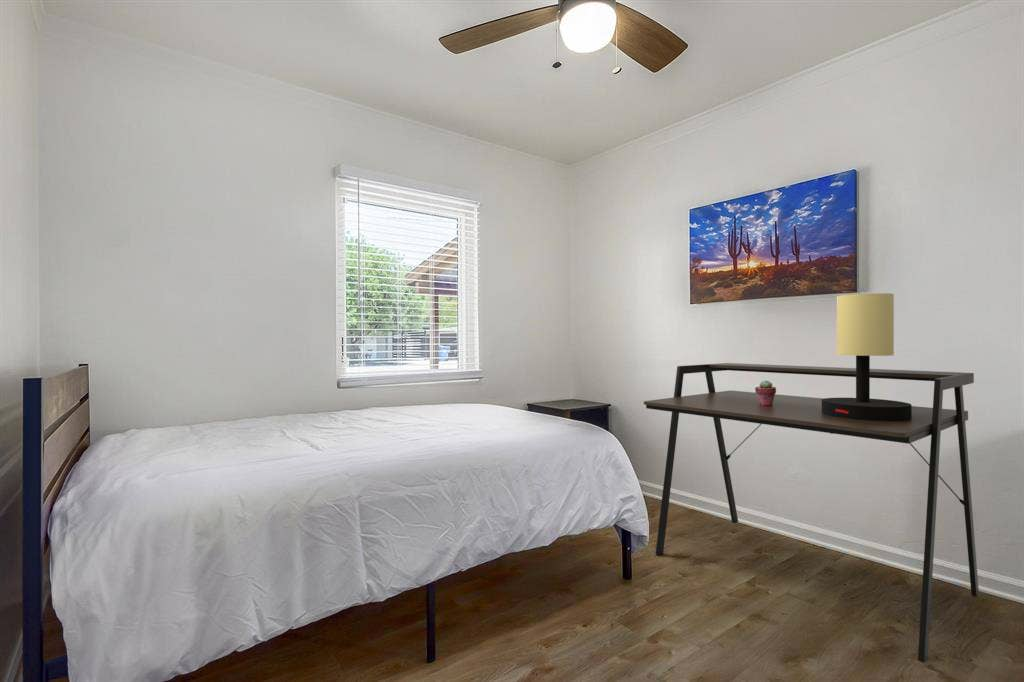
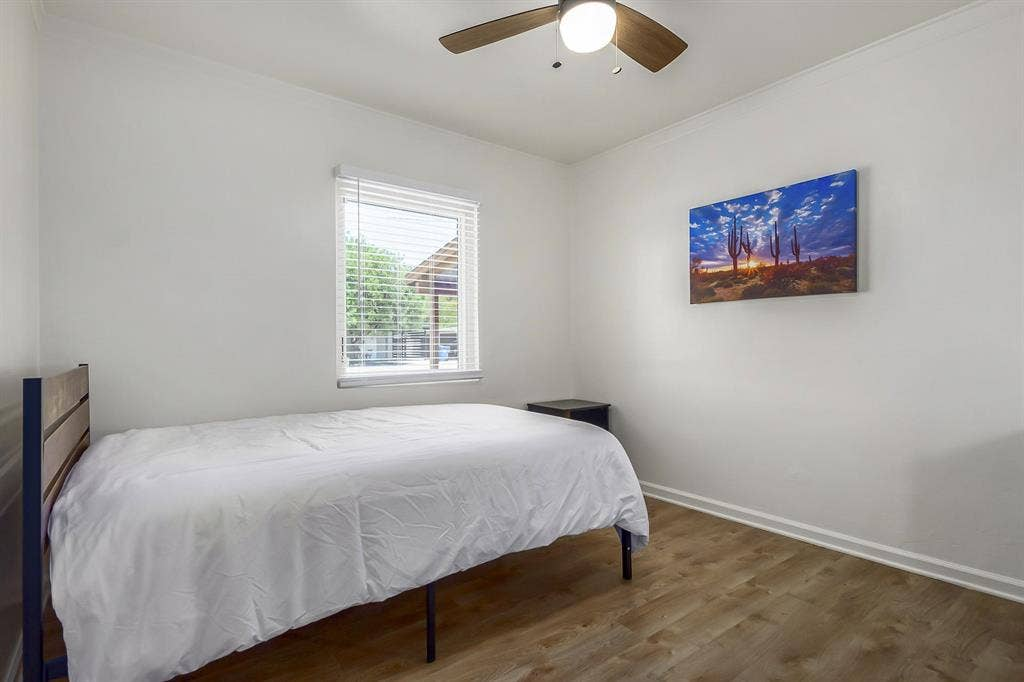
- table lamp [822,292,913,421]
- desk [643,362,980,664]
- potted succulent [754,379,777,406]
